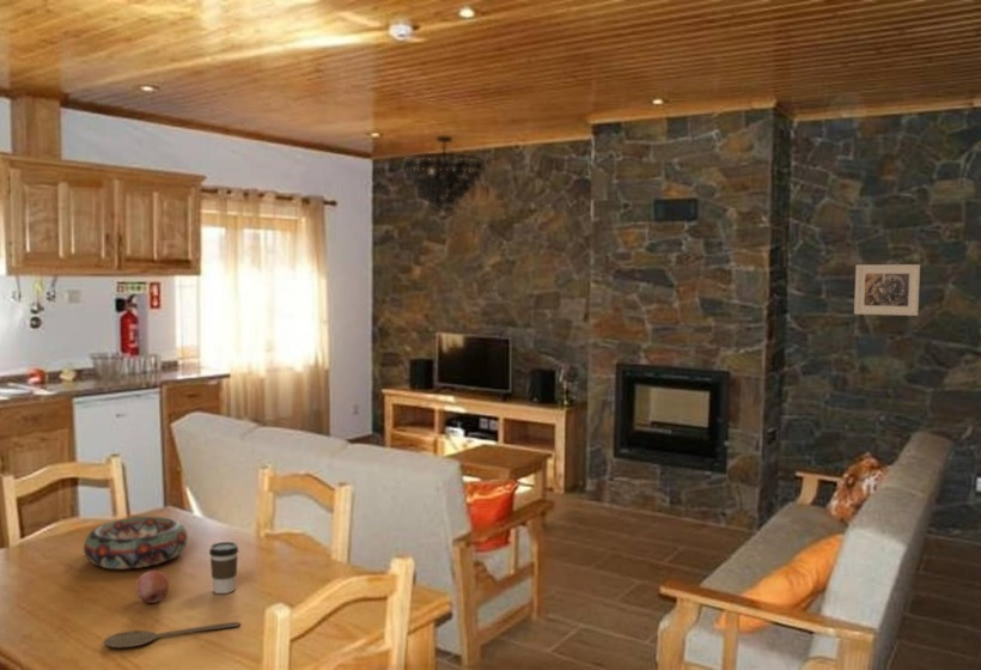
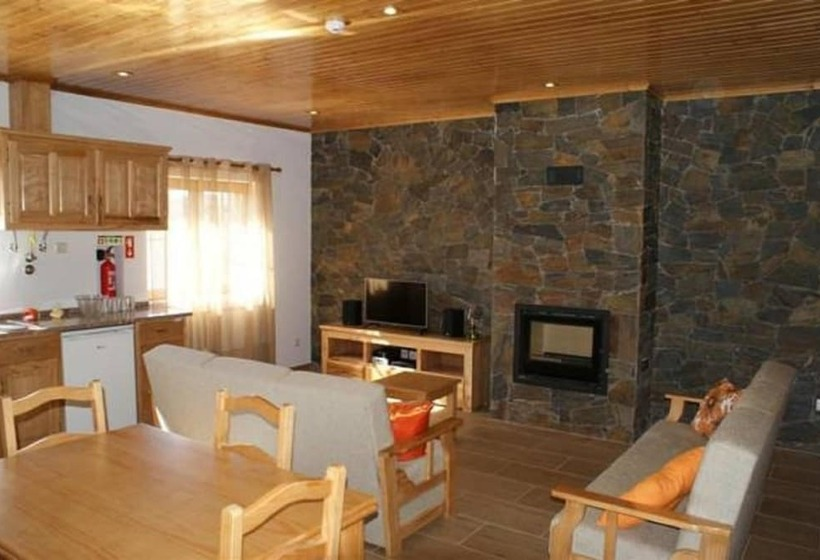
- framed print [853,263,921,317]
- decorative bowl [83,516,189,571]
- wooden spoon [102,621,242,648]
- chandelier [402,135,487,213]
- coffee cup [208,541,239,595]
- fruit [135,570,170,604]
